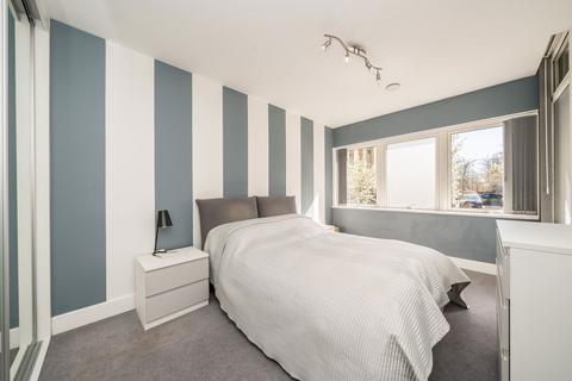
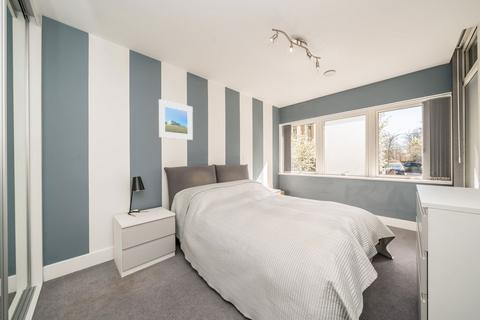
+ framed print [157,98,194,141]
